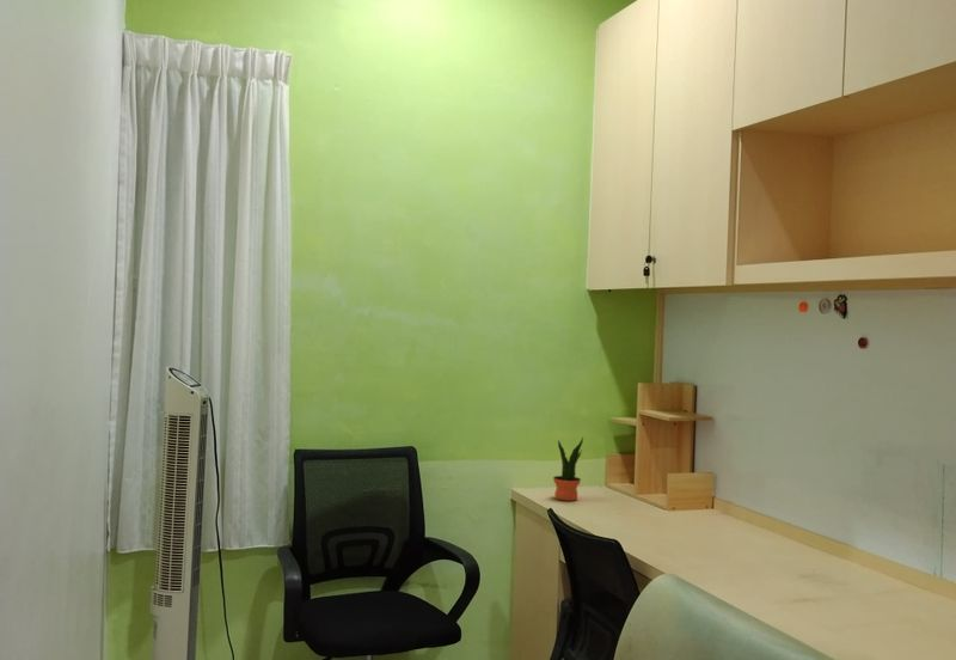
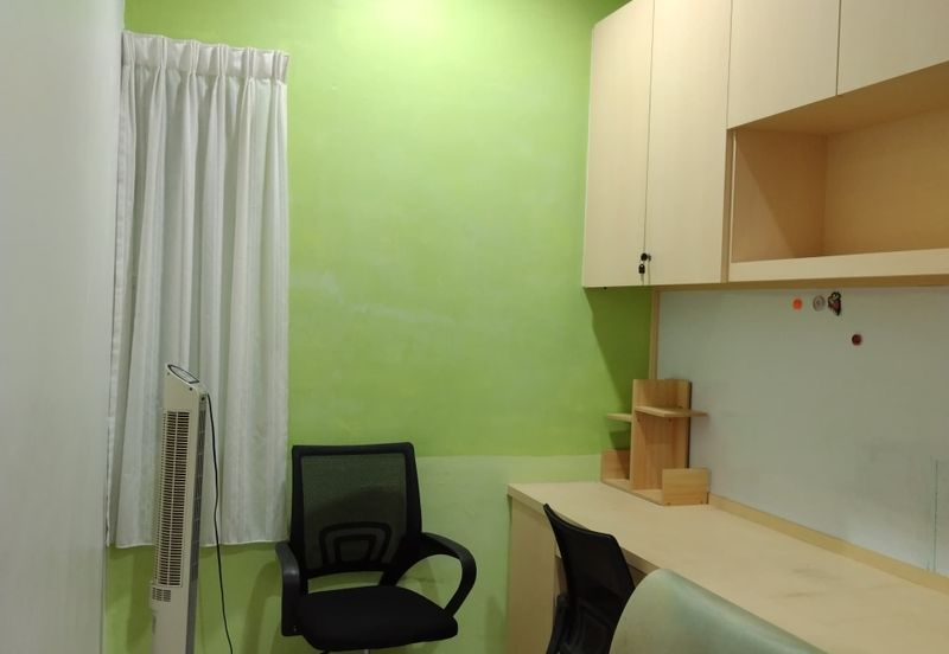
- potted plant [552,436,584,502]
